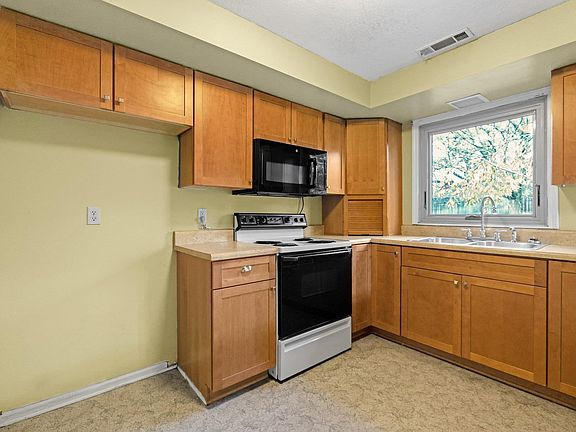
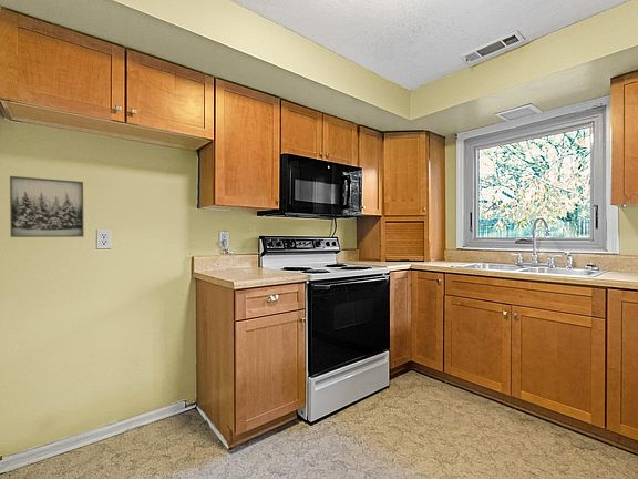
+ wall art [9,175,85,238]
